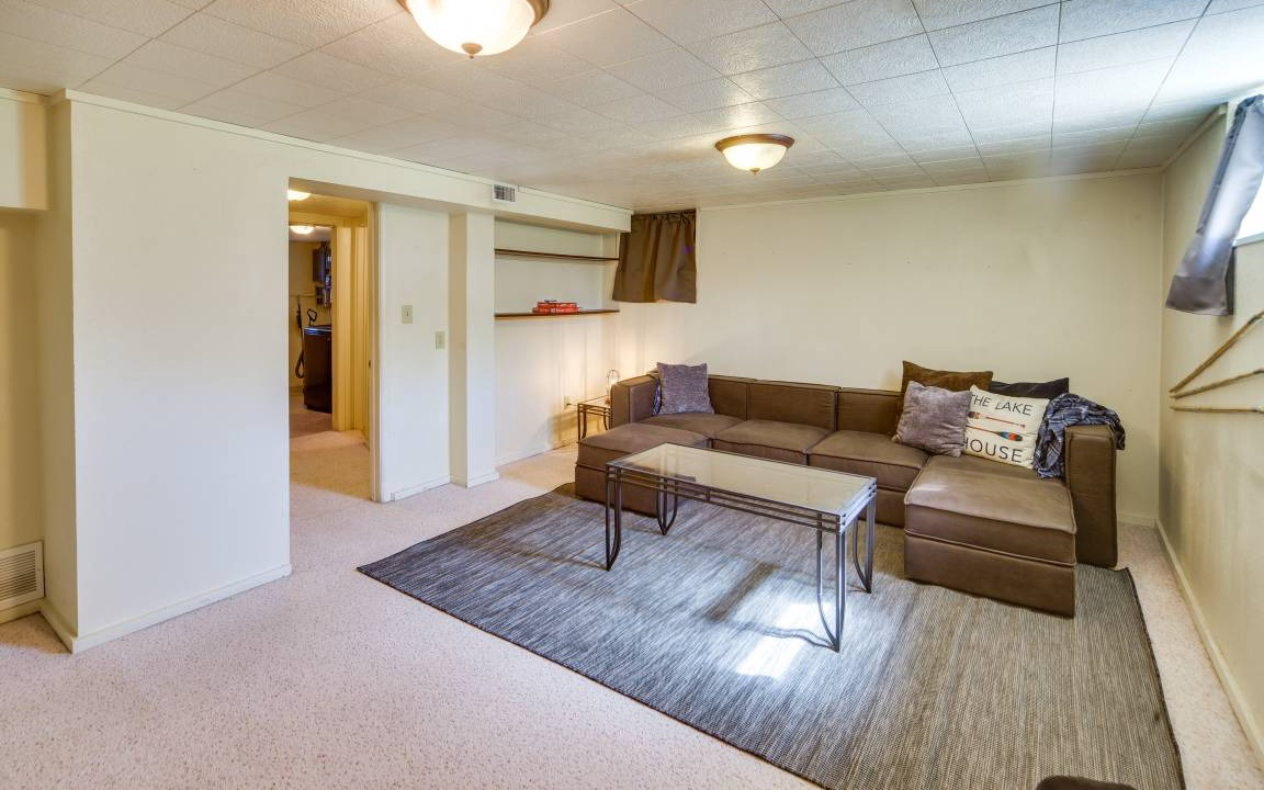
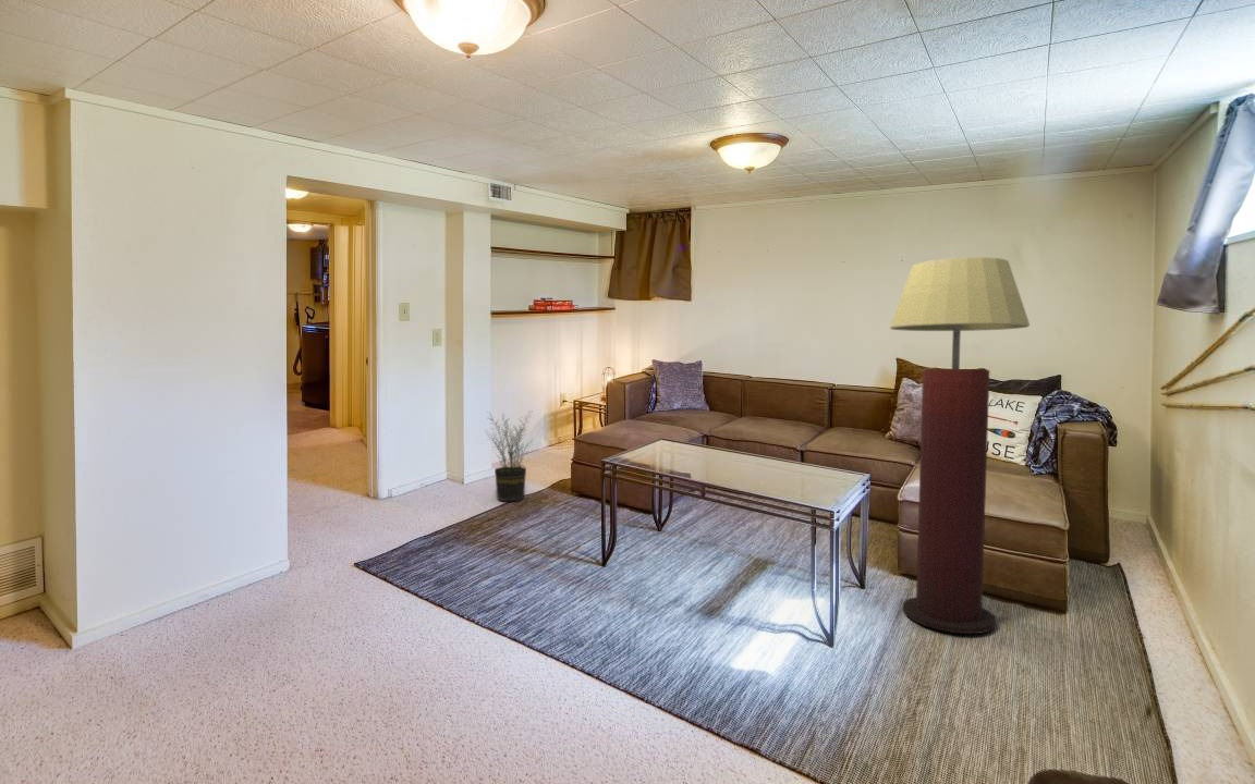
+ potted plant [485,411,535,502]
+ floor lamp [889,256,1031,635]
